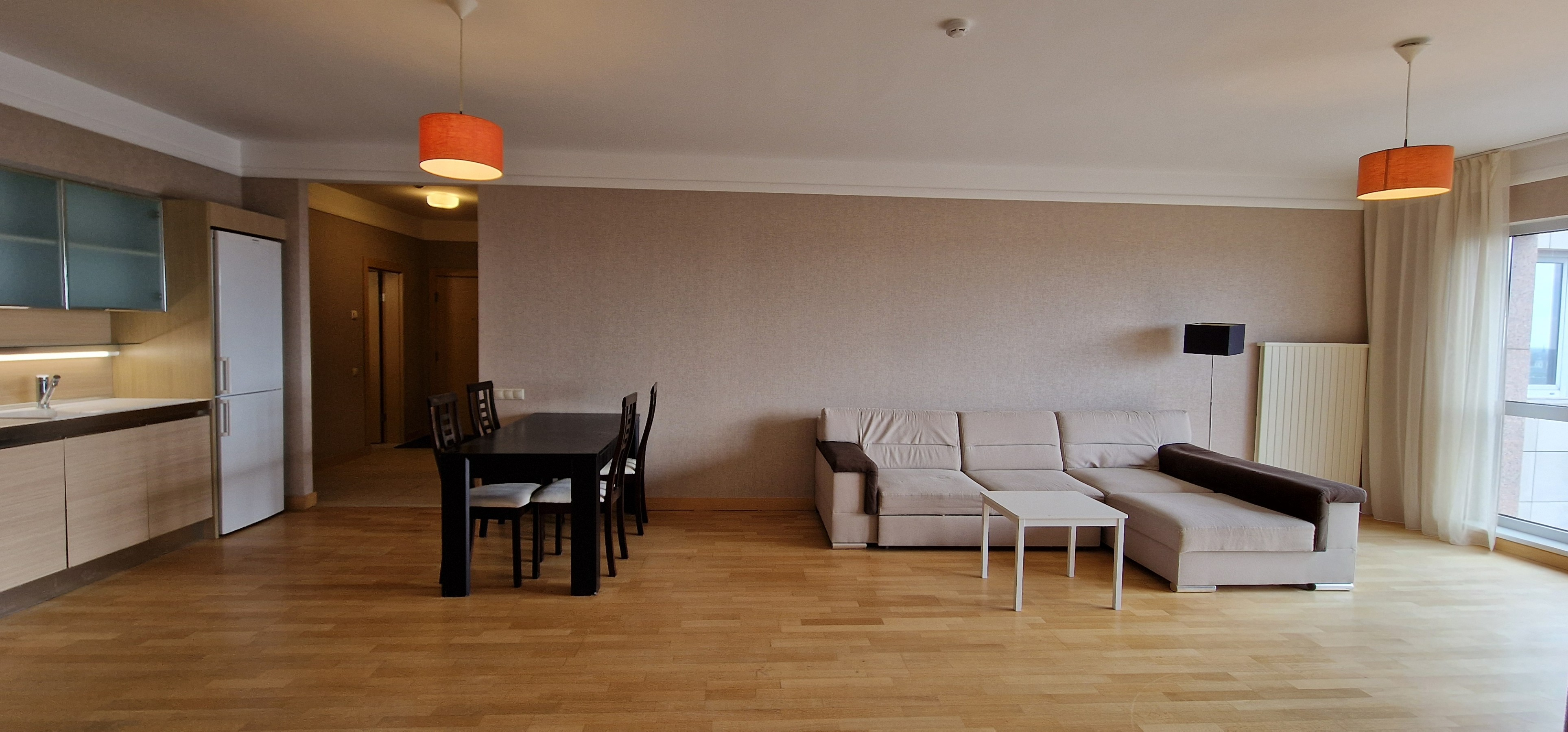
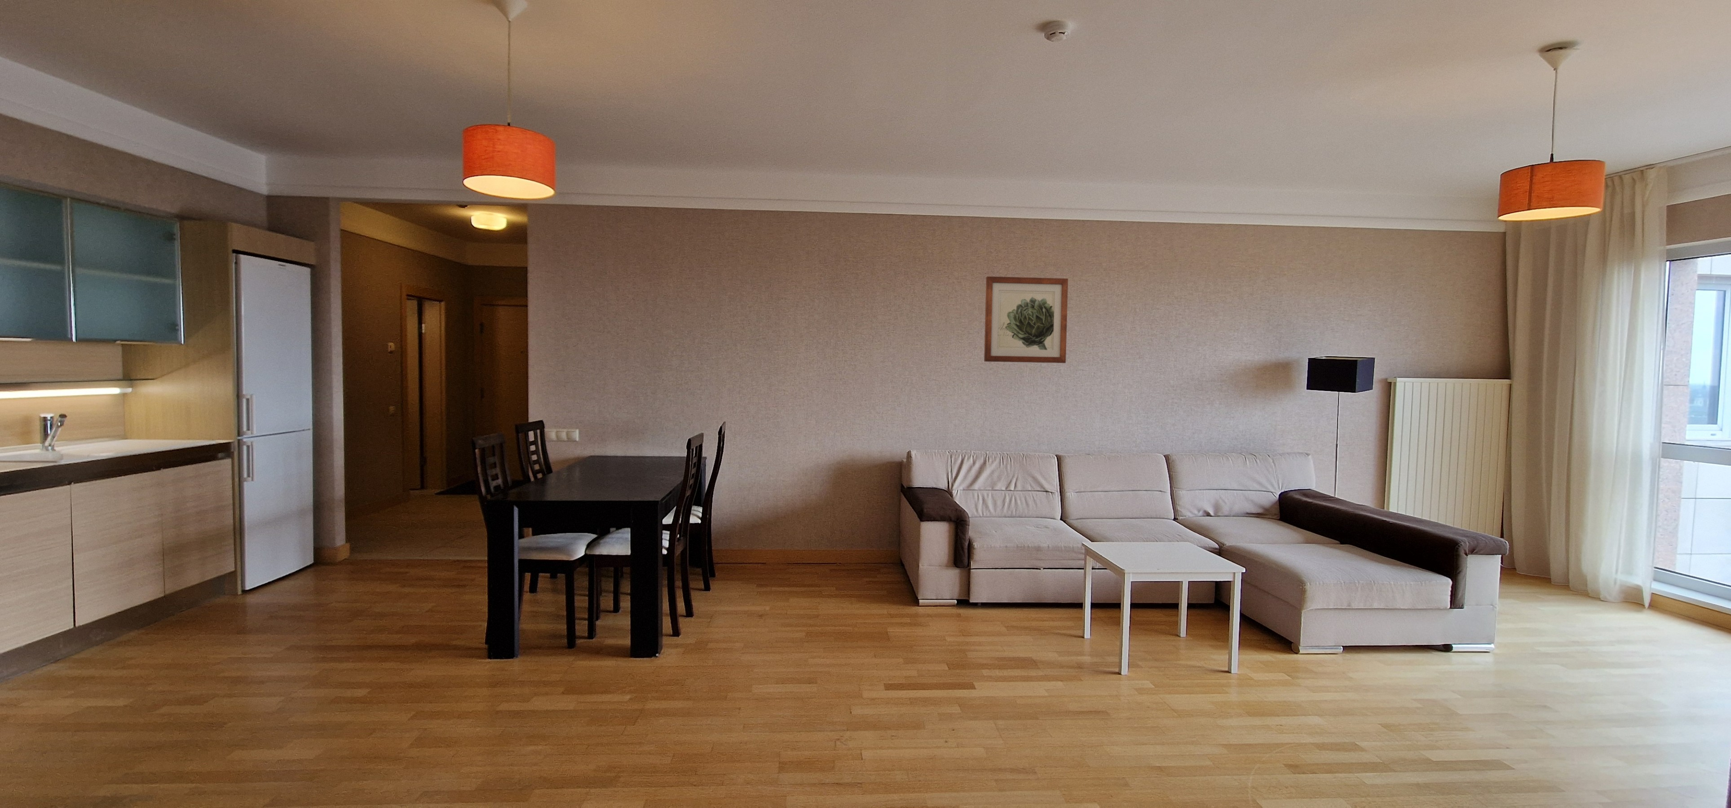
+ wall art [984,276,1069,363]
